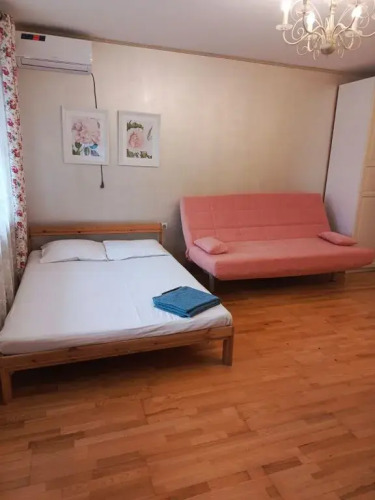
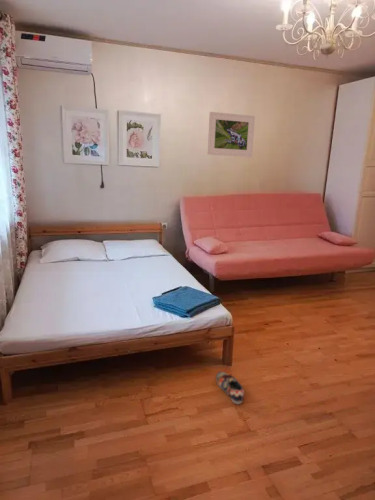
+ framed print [207,111,256,158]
+ shoe [215,371,245,405]
